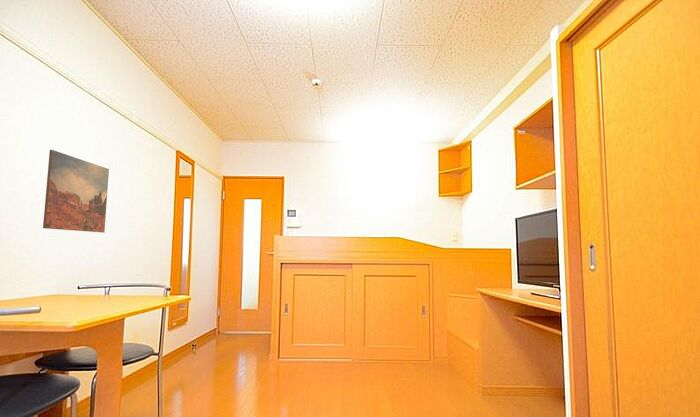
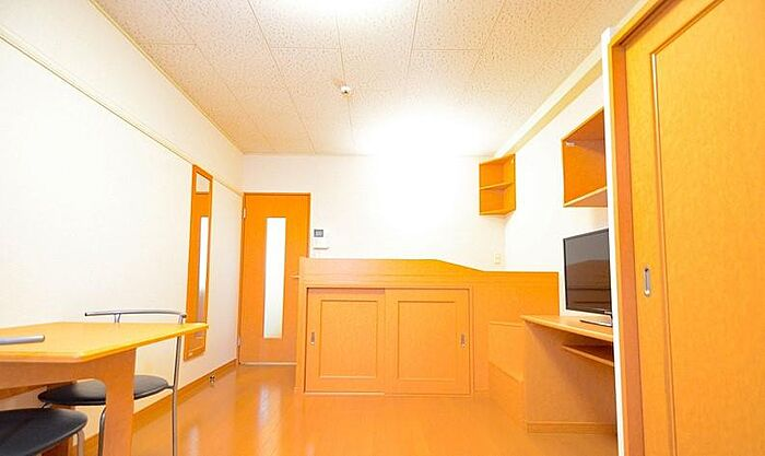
- wall art [42,149,110,233]
